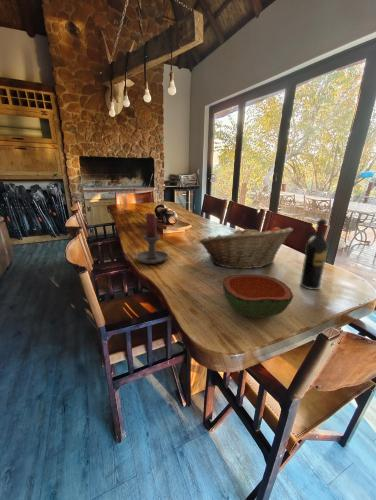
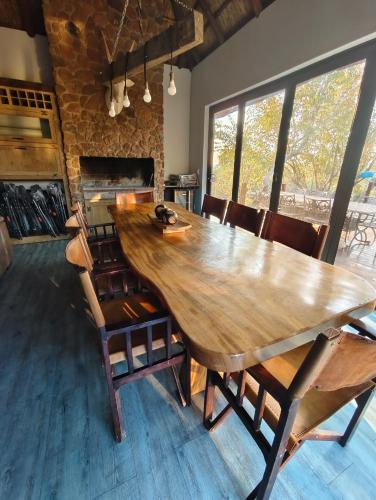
- fruit basket [198,225,294,270]
- candle holder [124,212,169,265]
- bowl [222,274,294,319]
- wine bottle [299,217,329,291]
